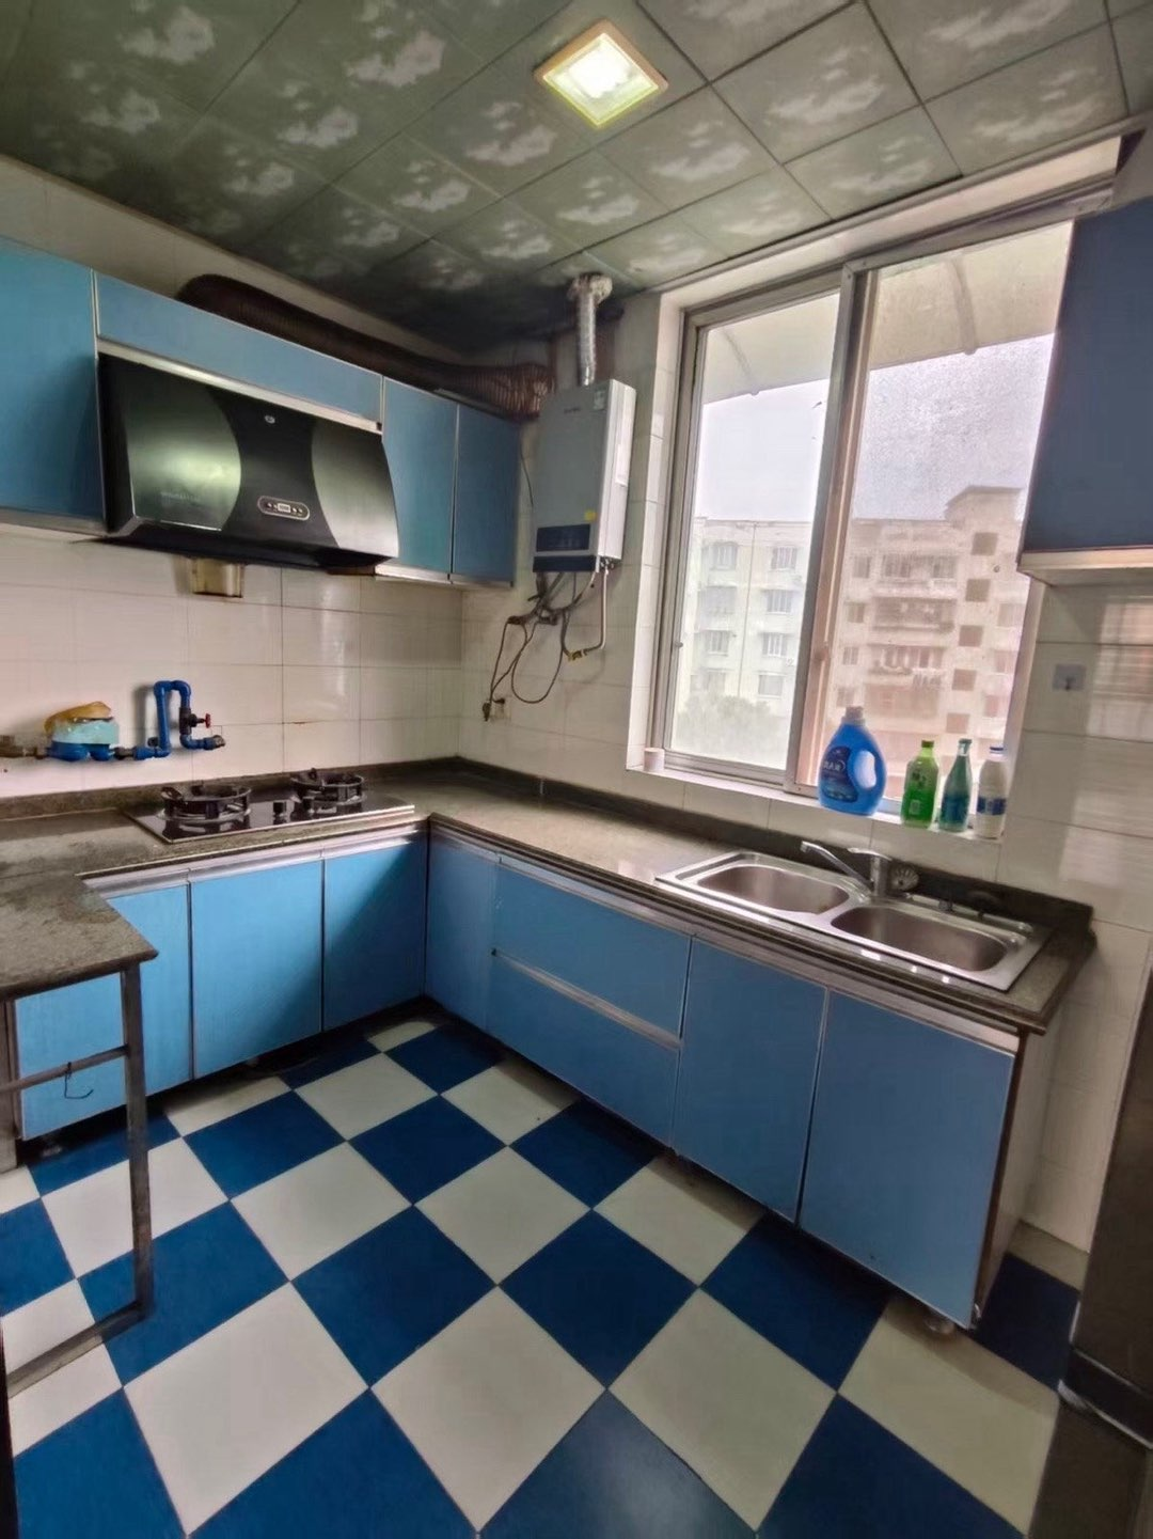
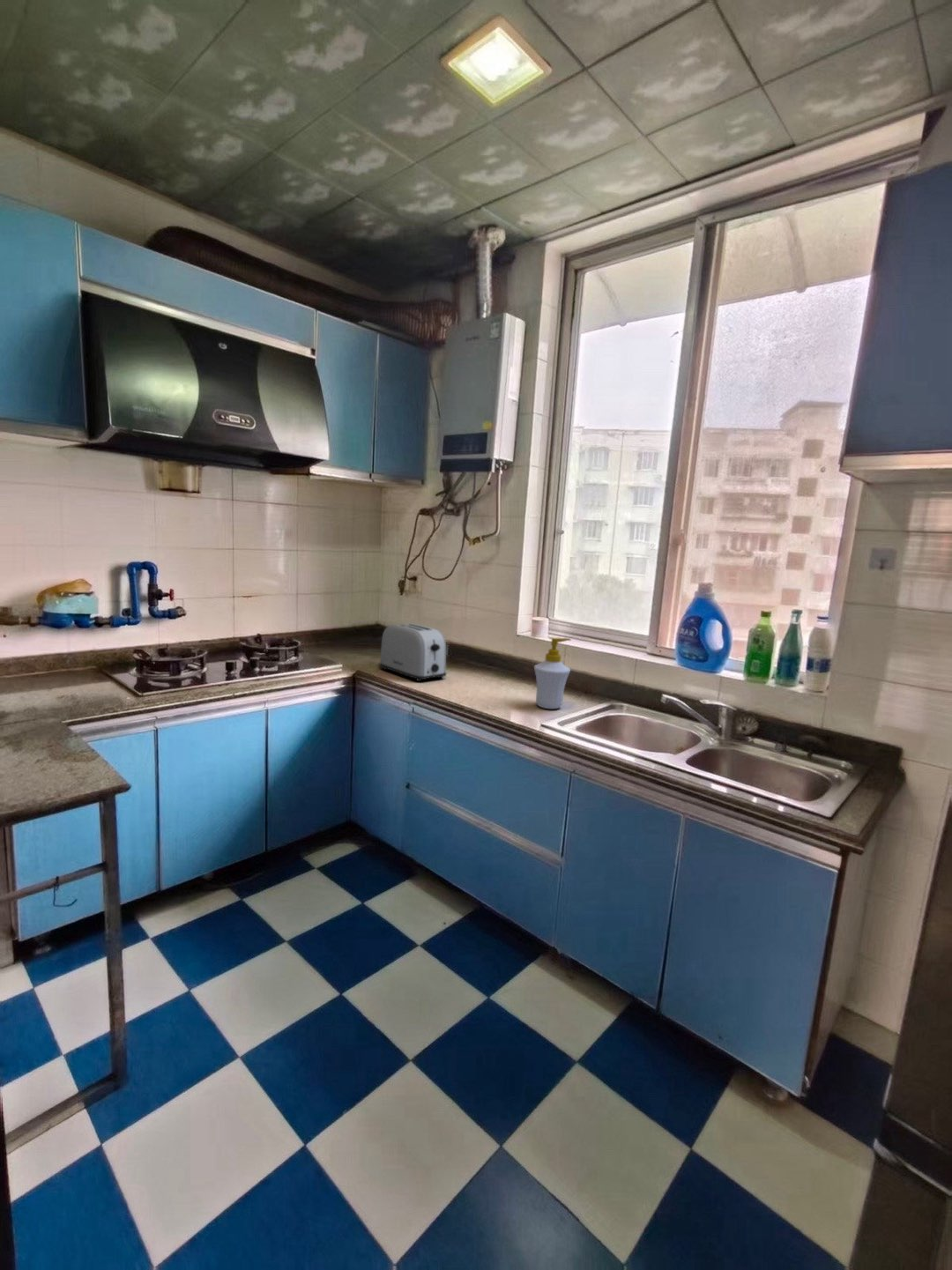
+ toaster [378,622,447,682]
+ soap bottle [533,636,572,709]
